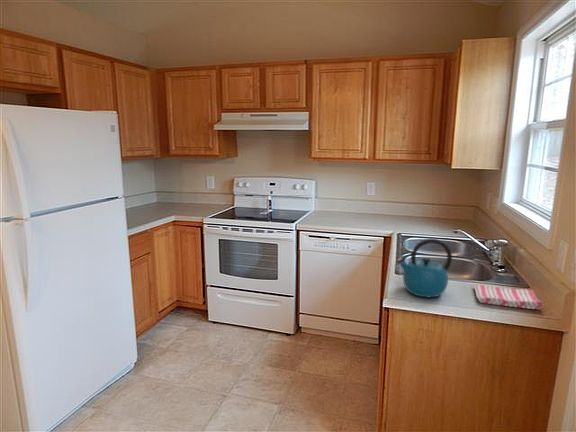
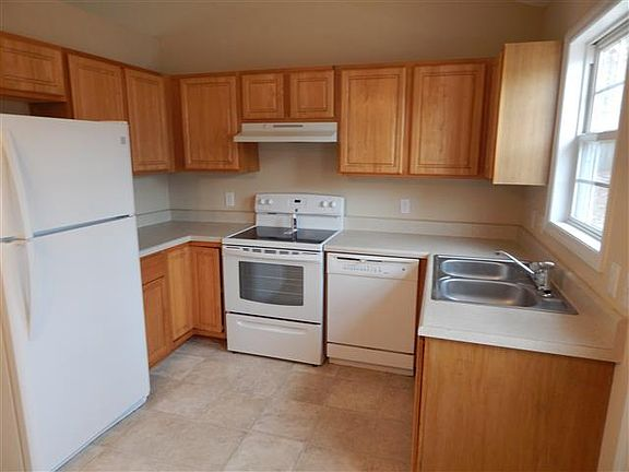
- dish towel [473,284,545,311]
- kettle [396,238,453,298]
